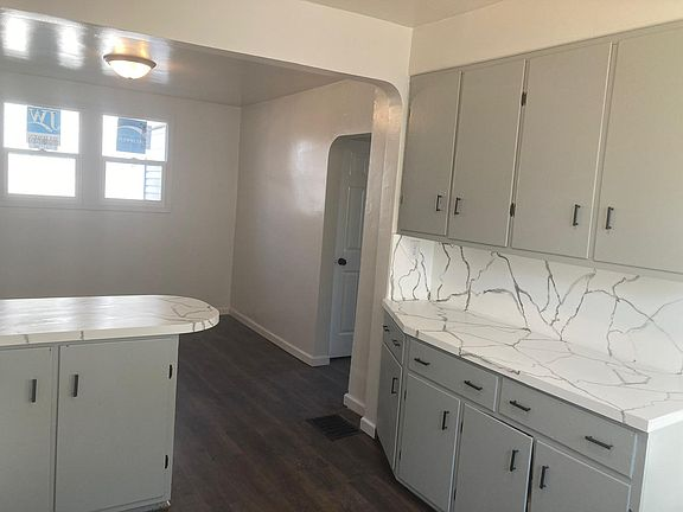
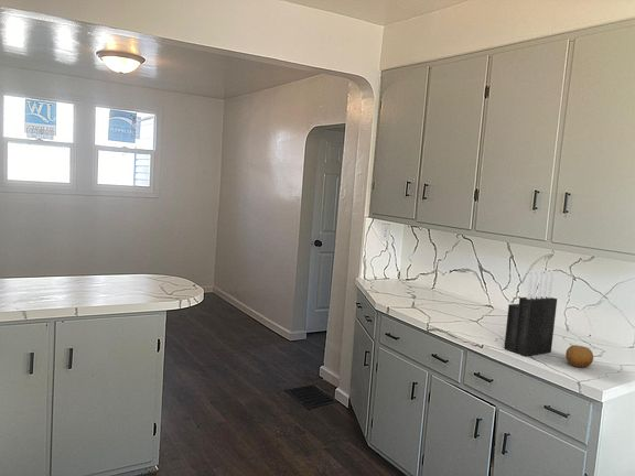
+ knife block [503,269,558,357]
+ fruit [564,344,594,368]
